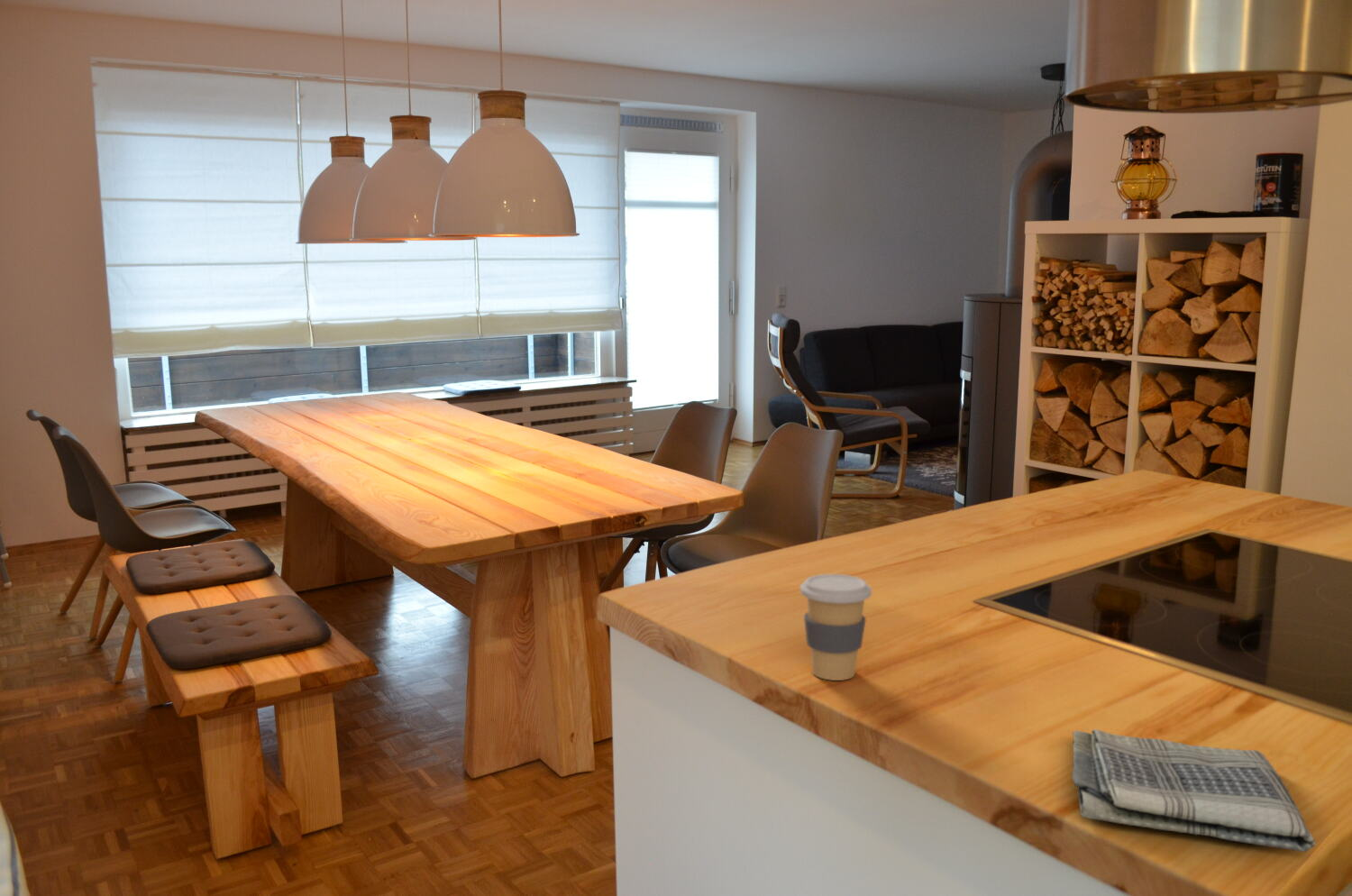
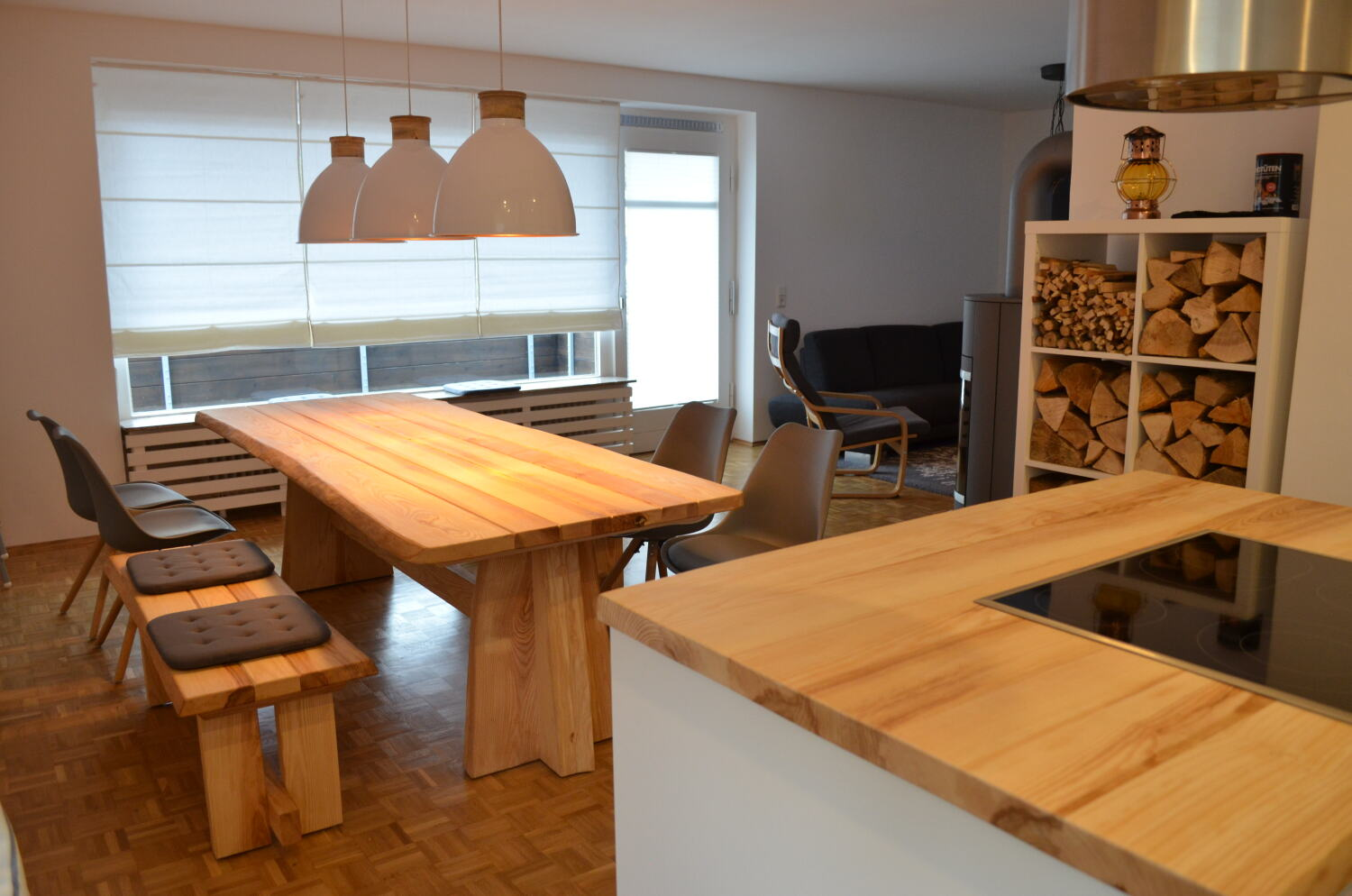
- coffee cup [799,573,872,681]
- dish towel [1071,728,1316,853]
